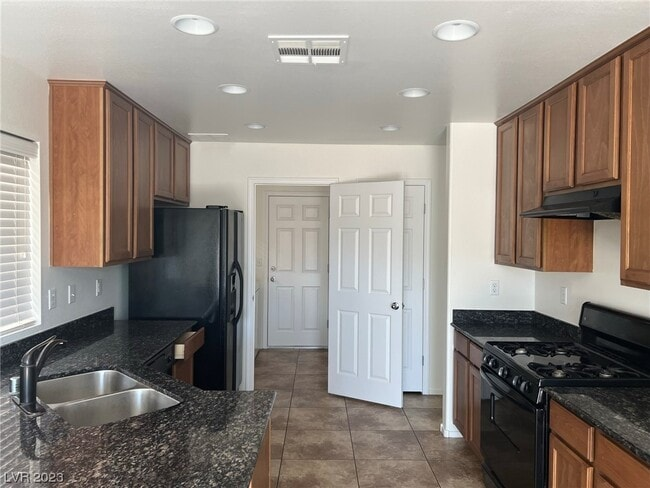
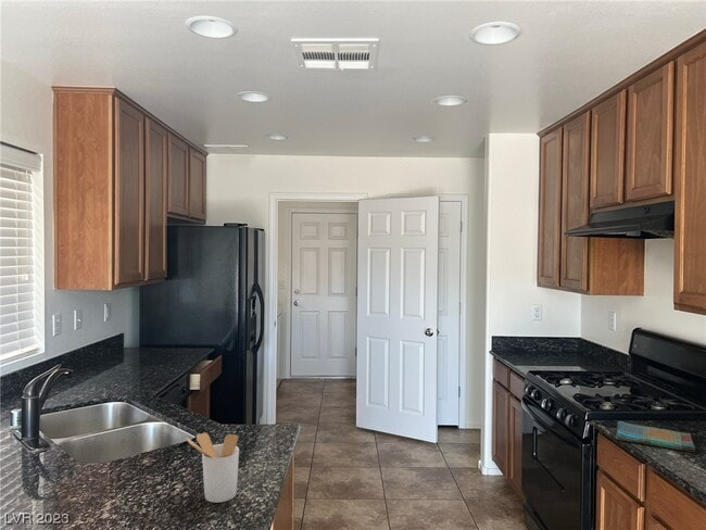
+ dish towel [615,420,696,453]
+ utensil holder [186,432,240,504]
